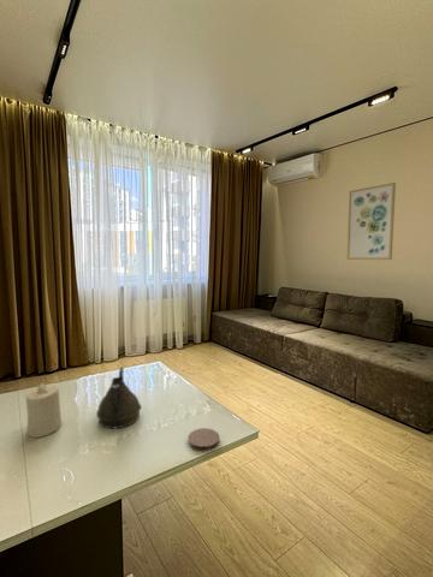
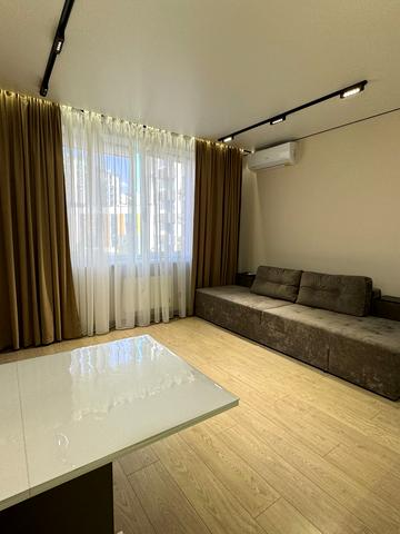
- teapot [95,365,143,429]
- candle [25,382,63,439]
- wall art [346,182,397,261]
- coaster [188,427,220,452]
